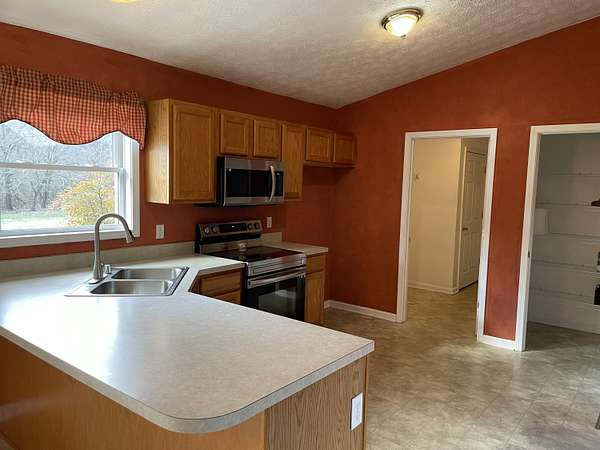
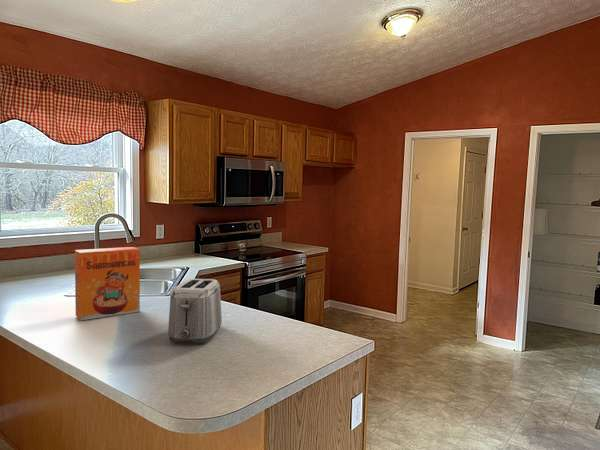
+ cereal box [74,246,141,321]
+ toaster [167,278,223,344]
